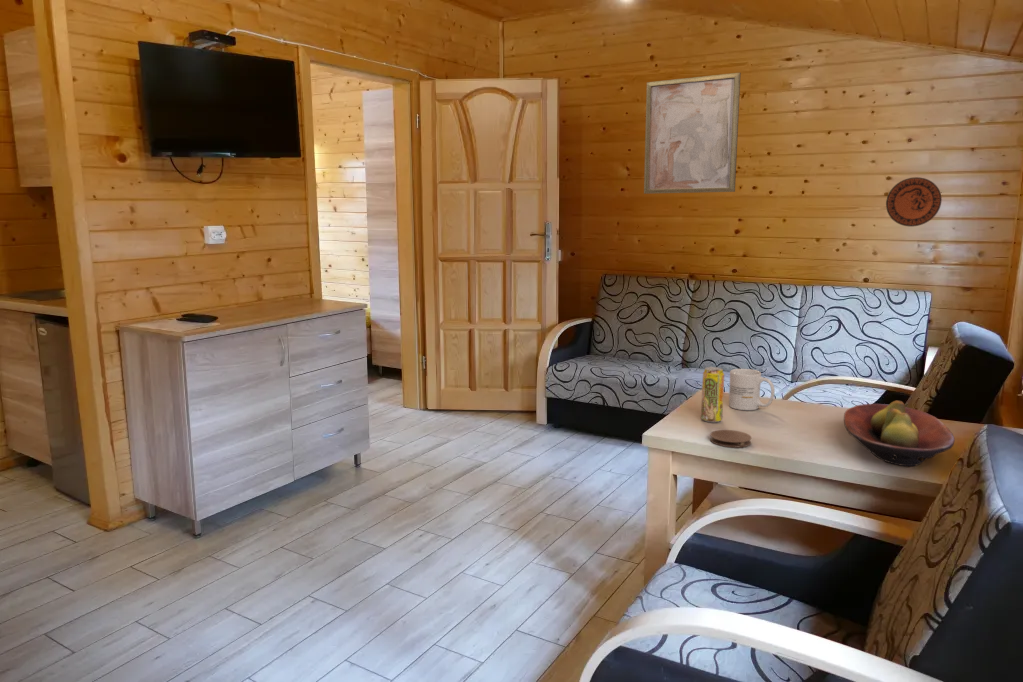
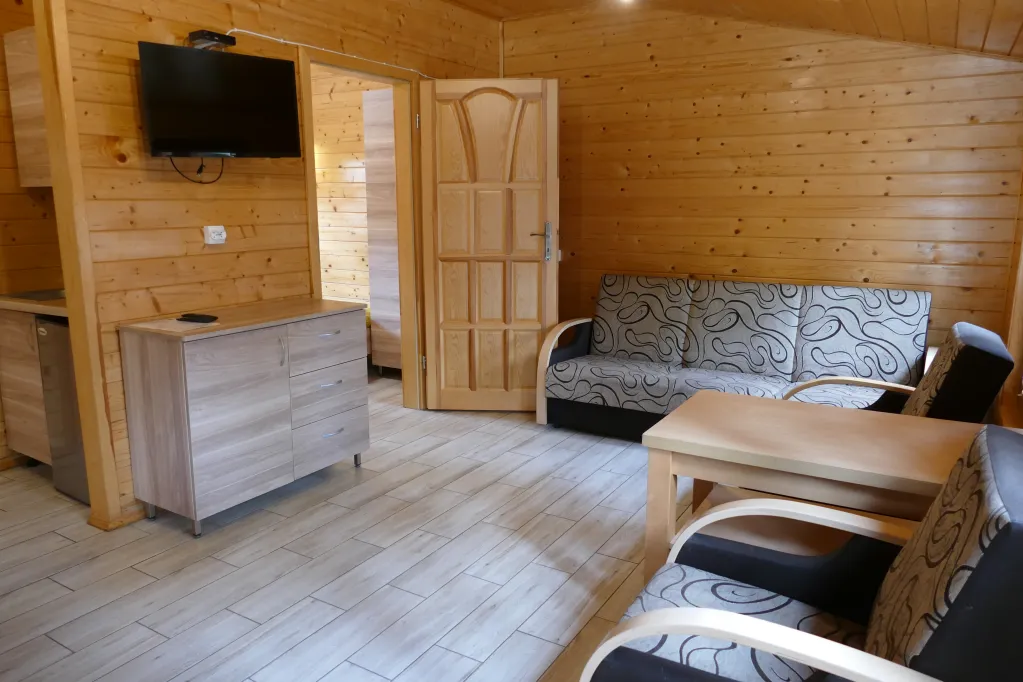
- wall art [643,72,742,195]
- mug [728,368,776,411]
- coaster [709,429,752,449]
- decorative plate [885,176,943,228]
- fruit bowl [843,400,956,467]
- beverage can [700,365,725,423]
